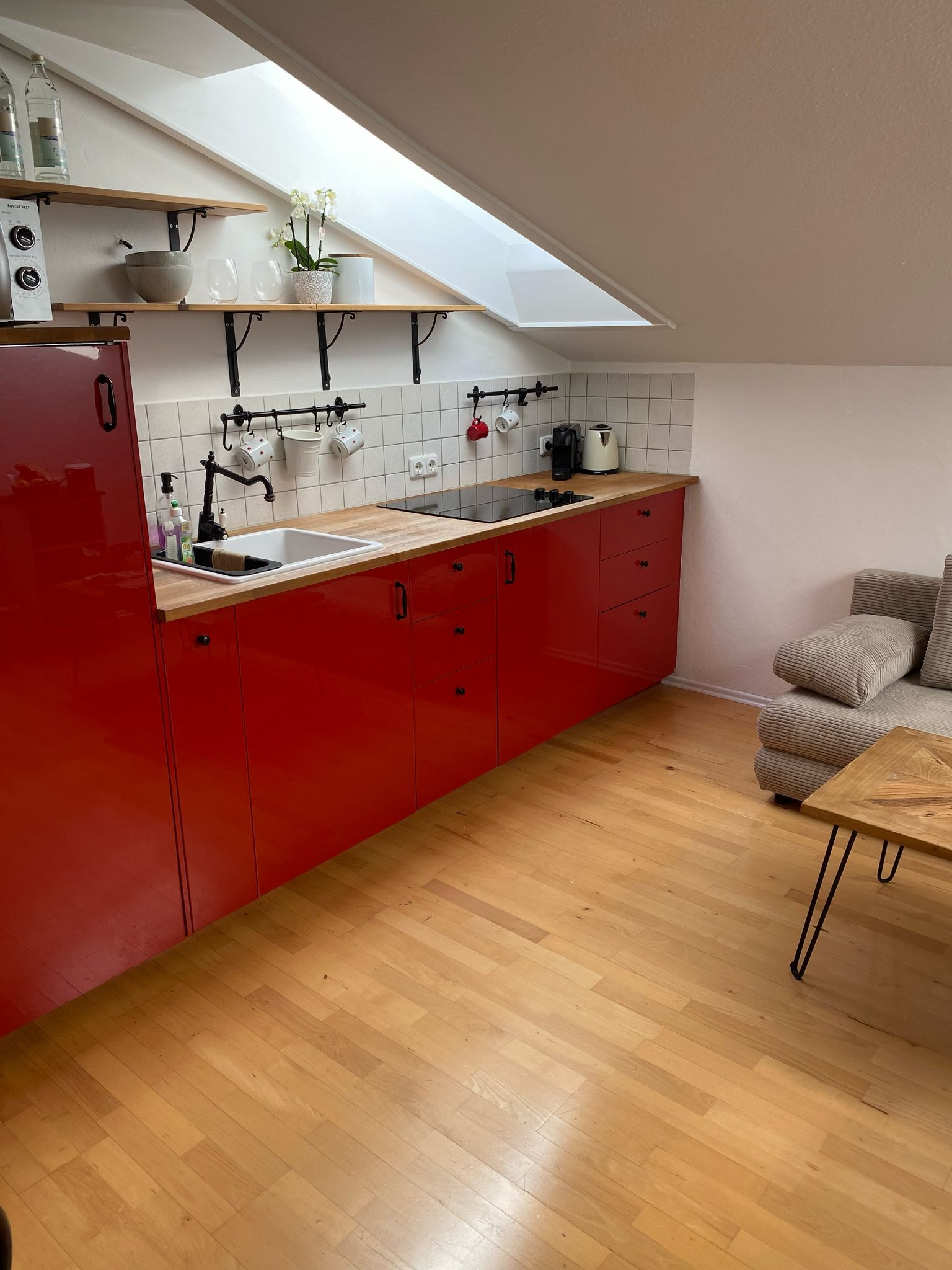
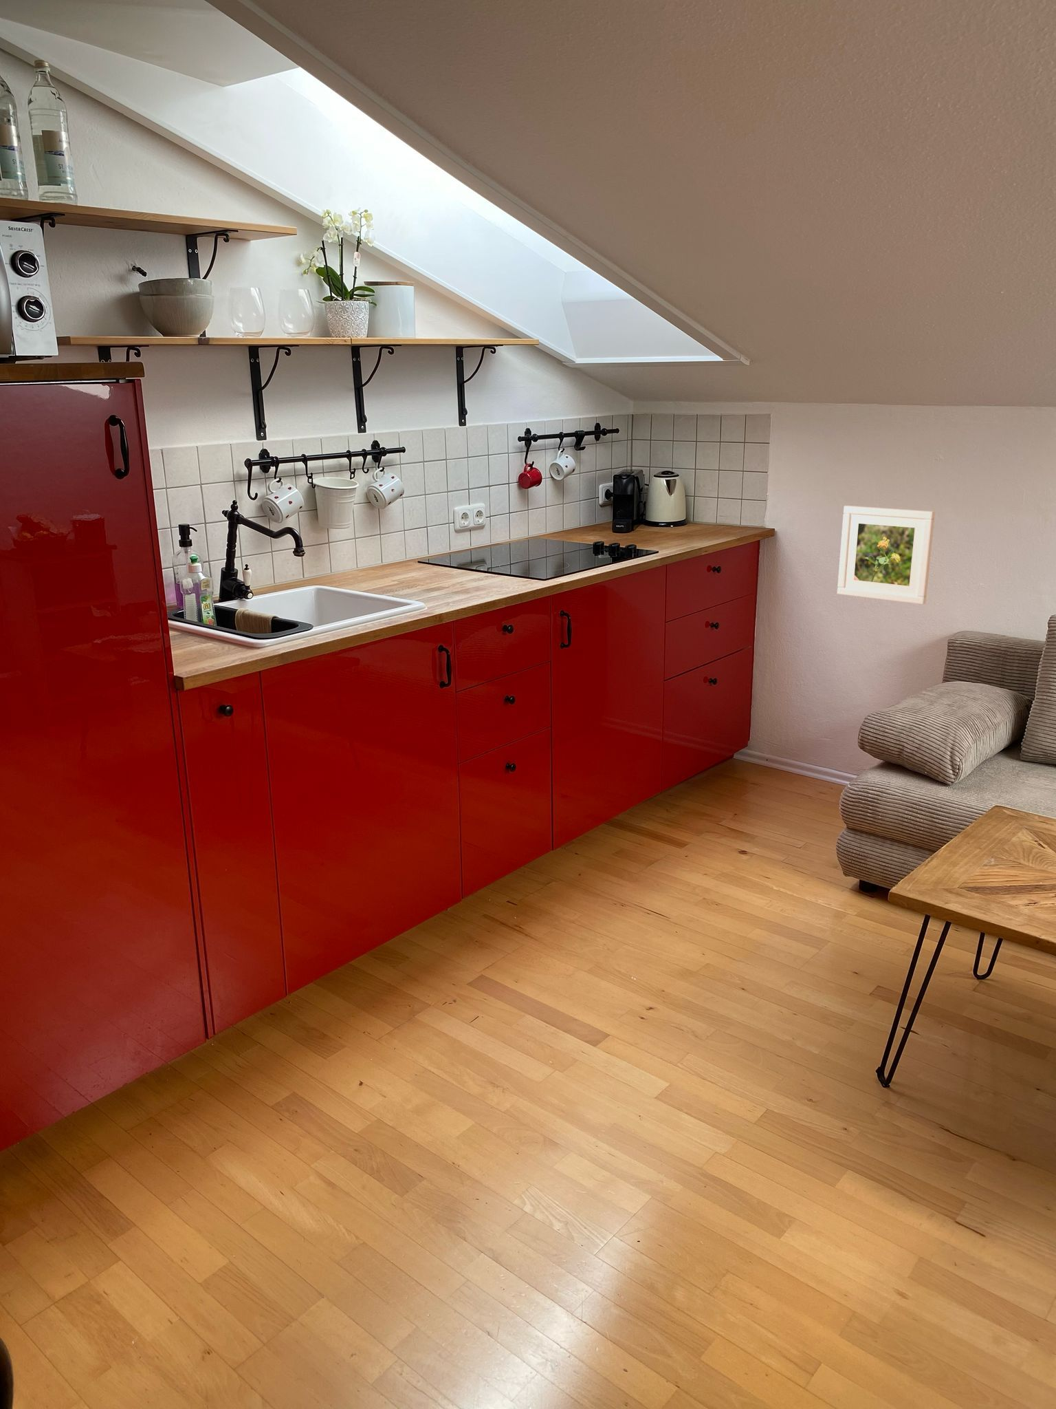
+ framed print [836,505,936,606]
